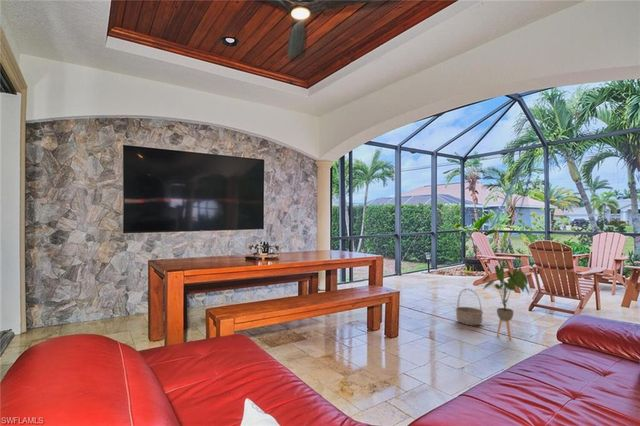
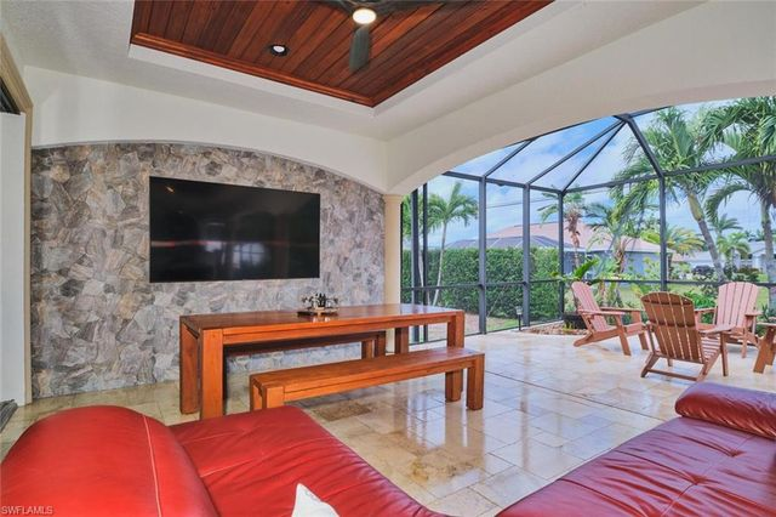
- house plant [483,264,531,340]
- basket [455,288,484,327]
